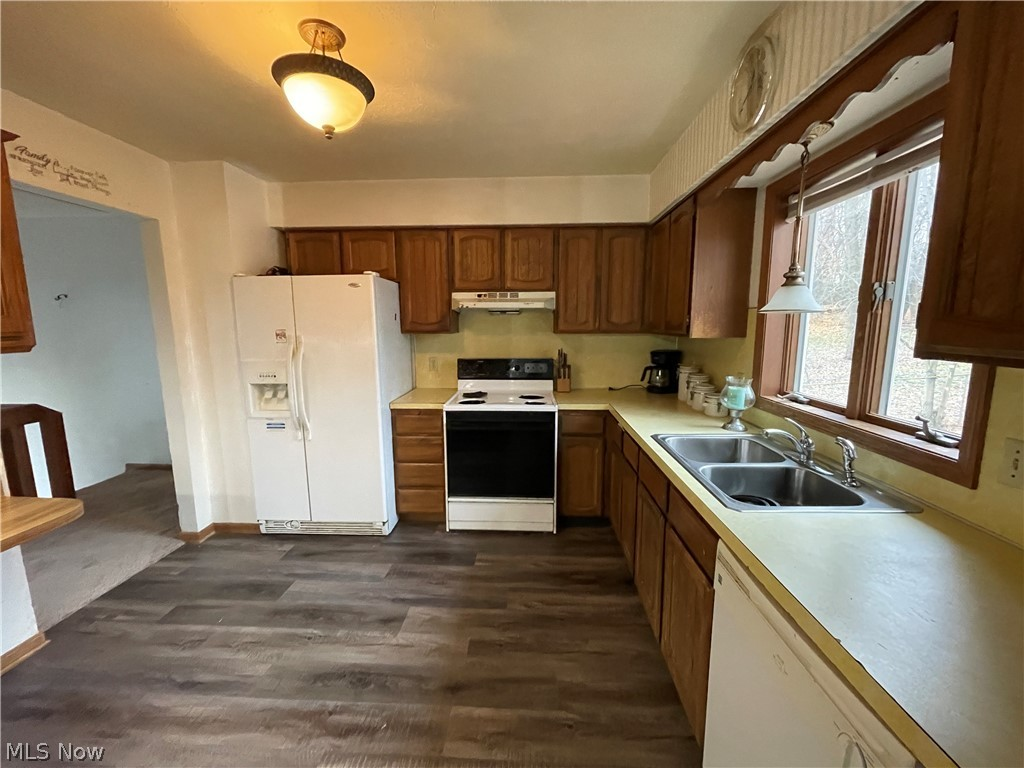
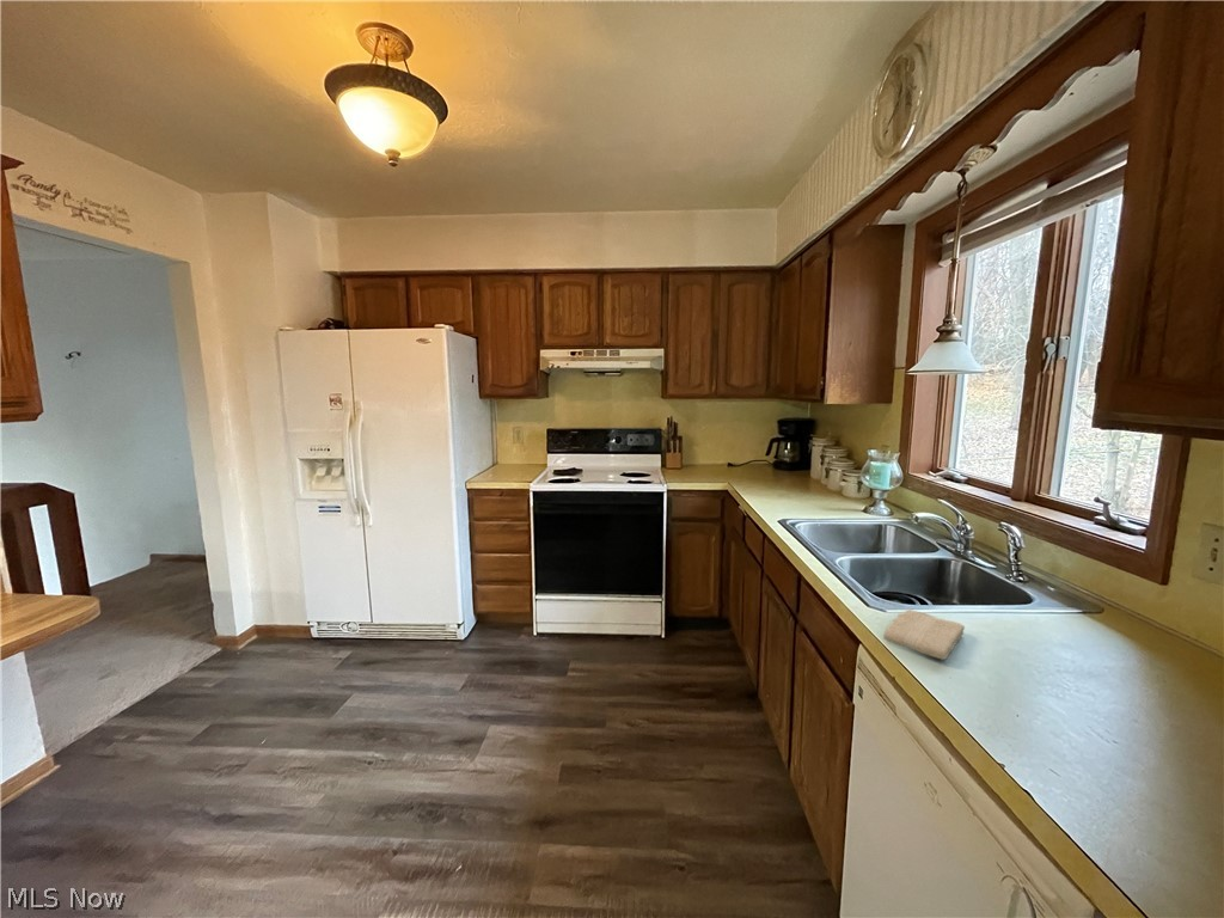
+ washcloth [882,608,966,661]
